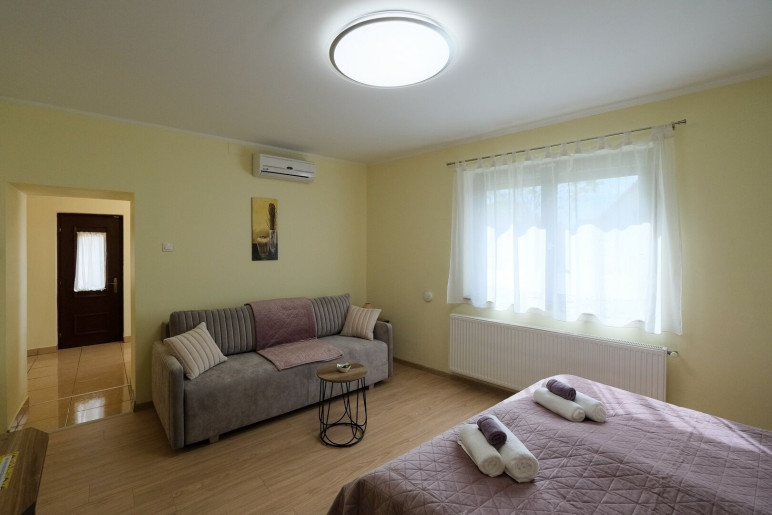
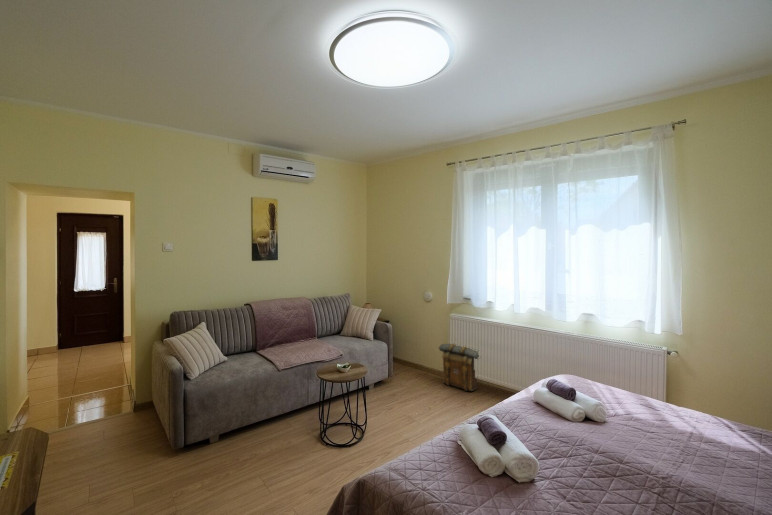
+ backpack [438,343,480,392]
